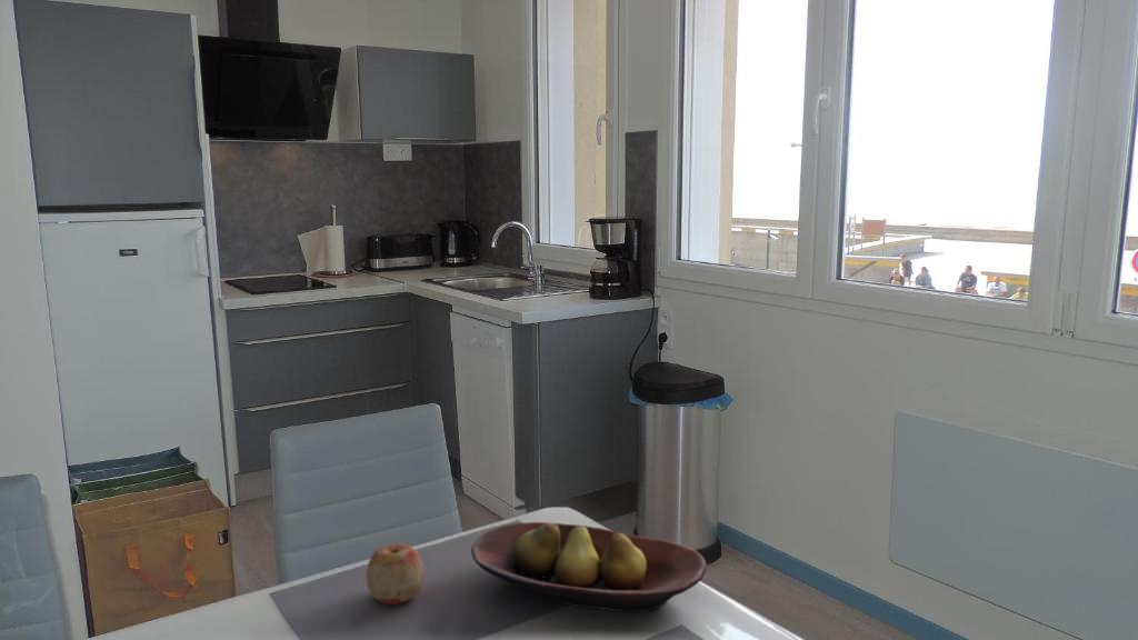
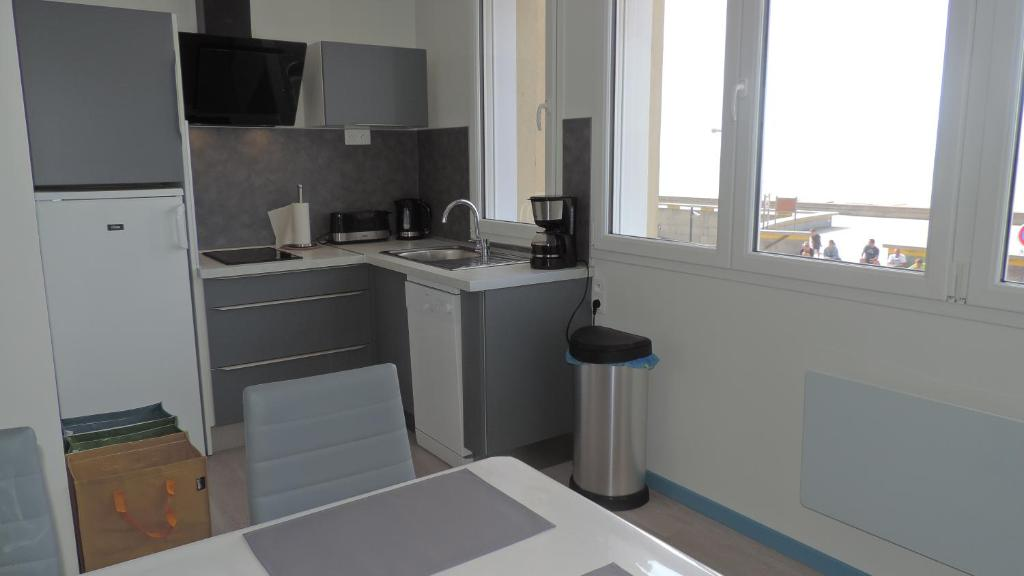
- fruit bowl [470,521,708,613]
- apple [366,542,426,606]
